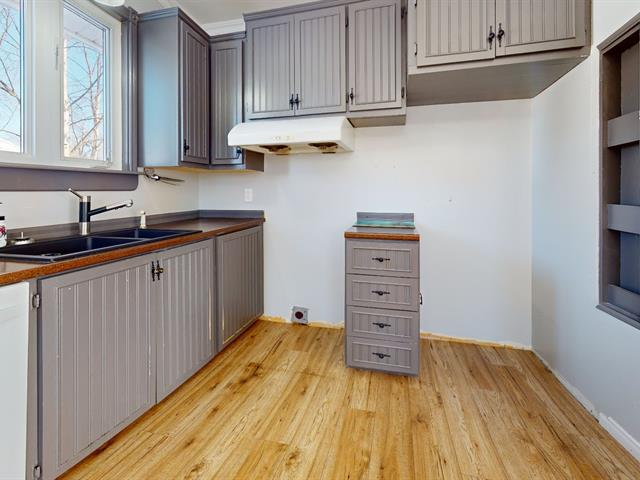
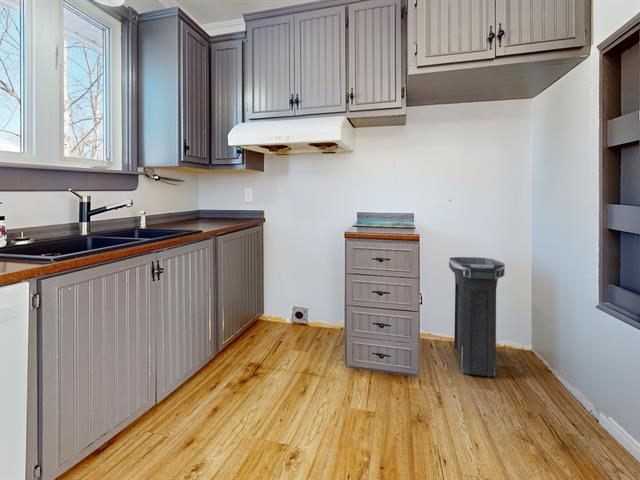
+ trash can [448,256,506,378]
